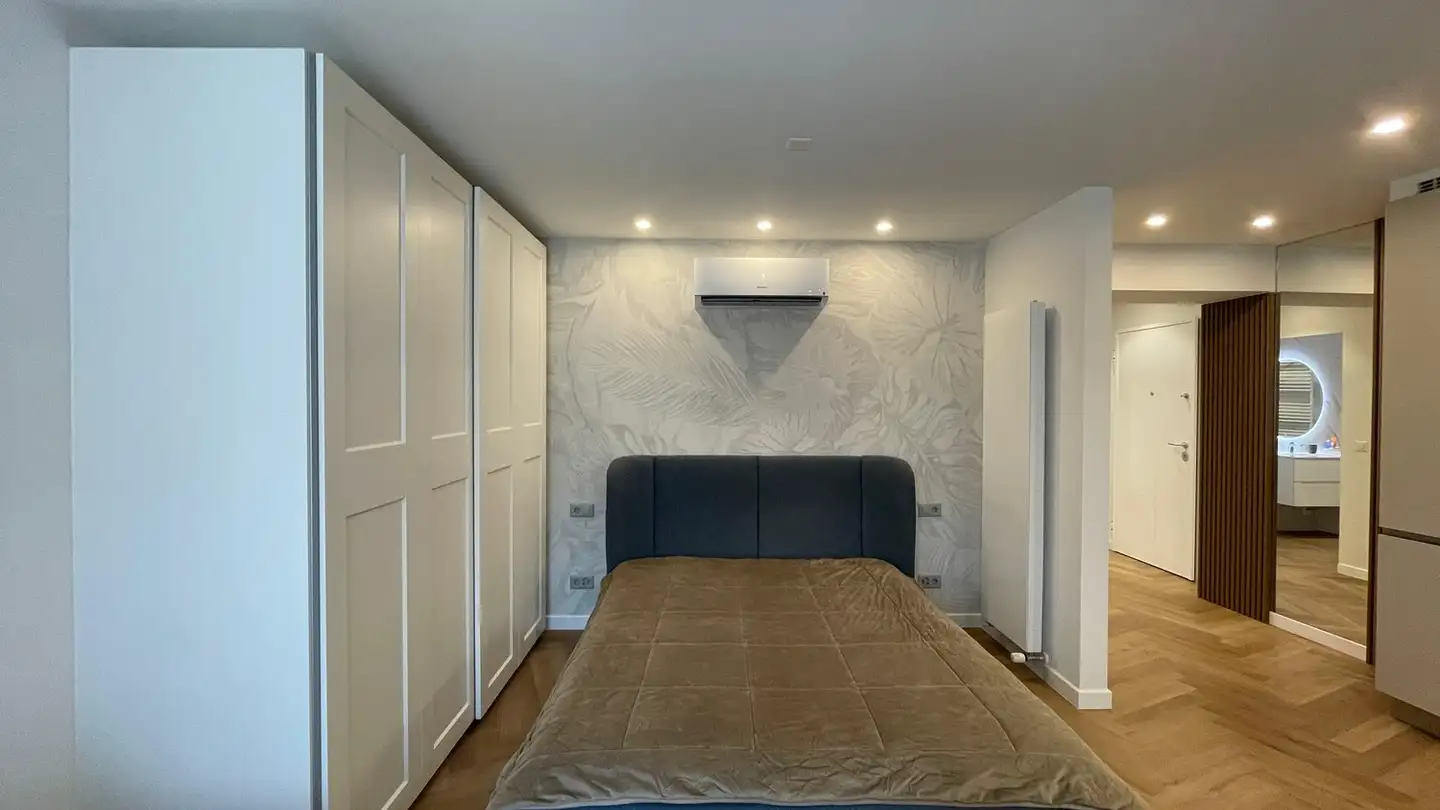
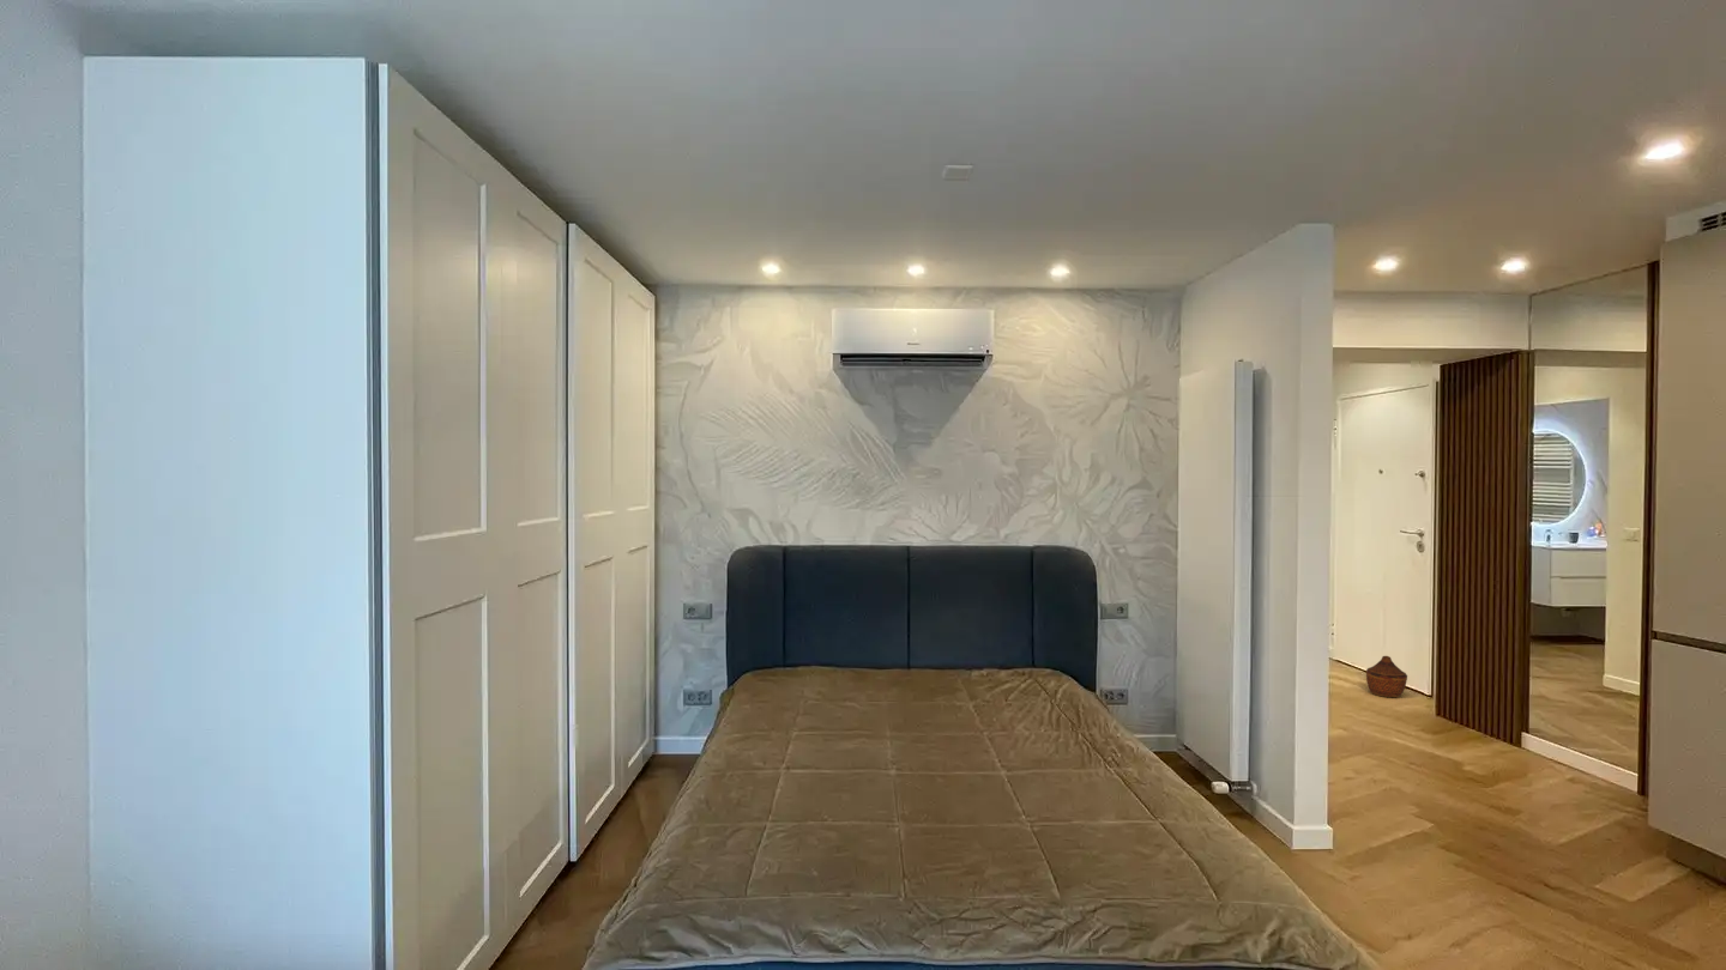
+ woven basket [1365,655,1408,698]
